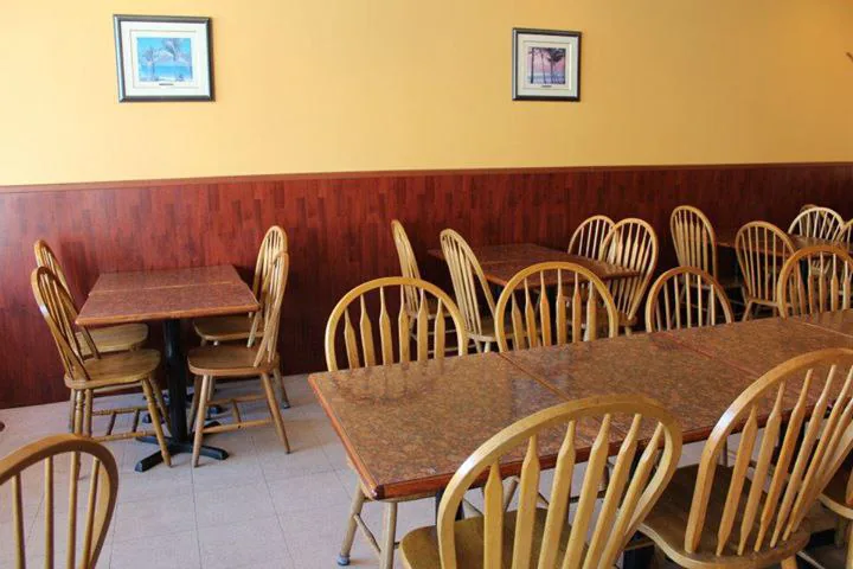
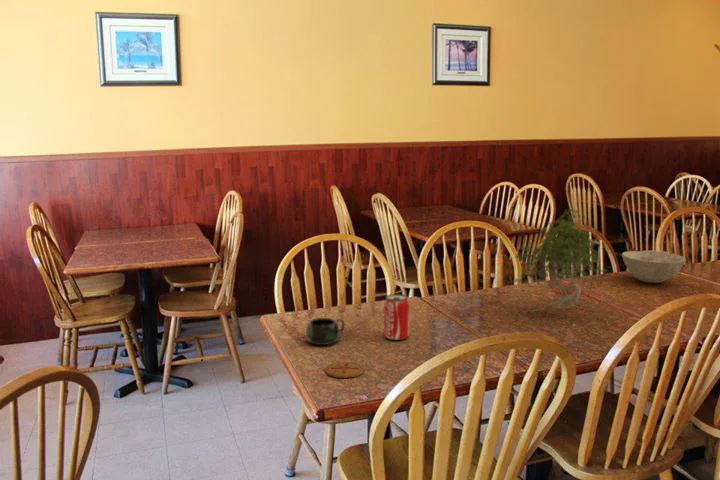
+ mug [305,317,346,346]
+ bowl [621,249,687,284]
+ plant [513,207,608,313]
+ coaster [324,361,365,379]
+ beverage can [383,293,410,341]
